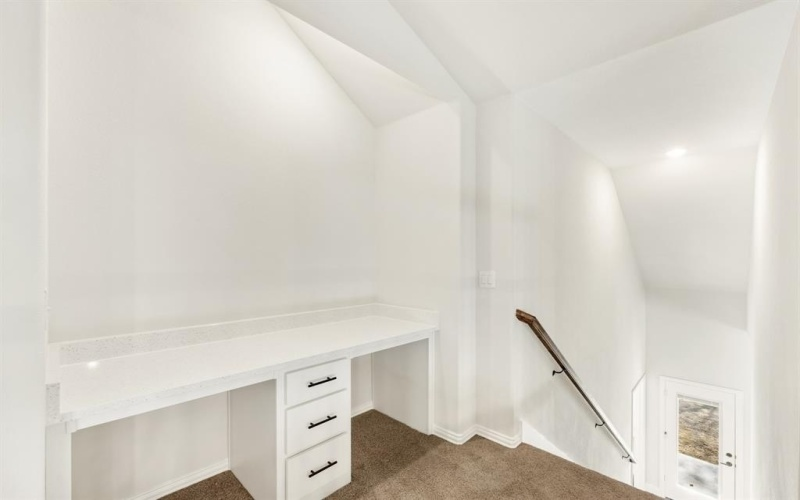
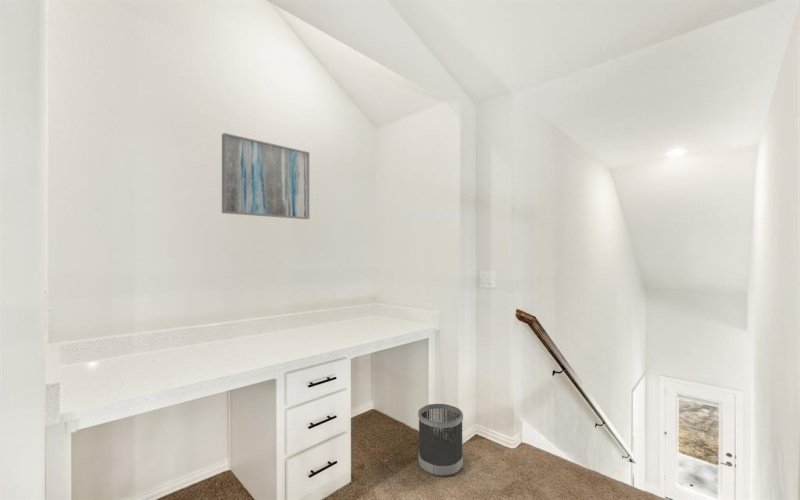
+ wastebasket [417,403,464,478]
+ wall art [221,132,310,220]
